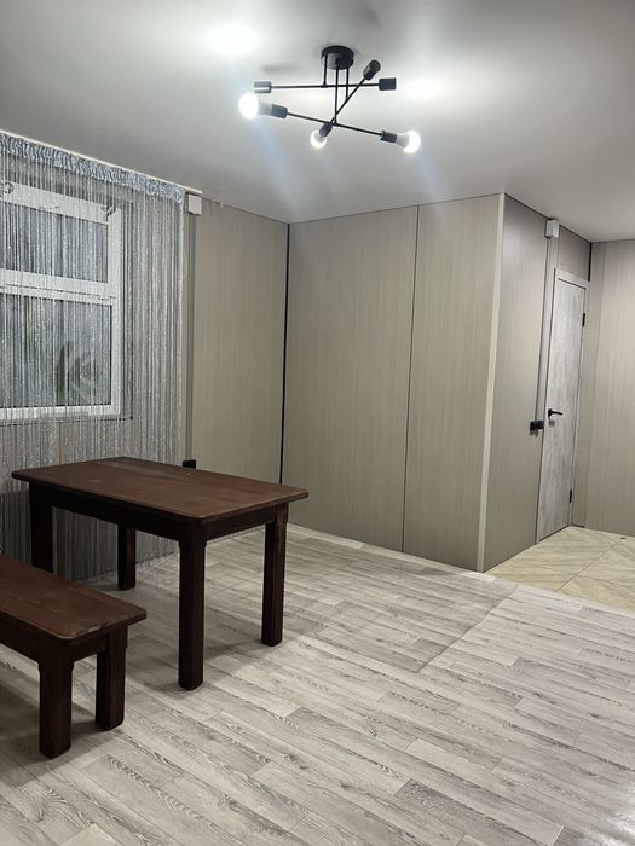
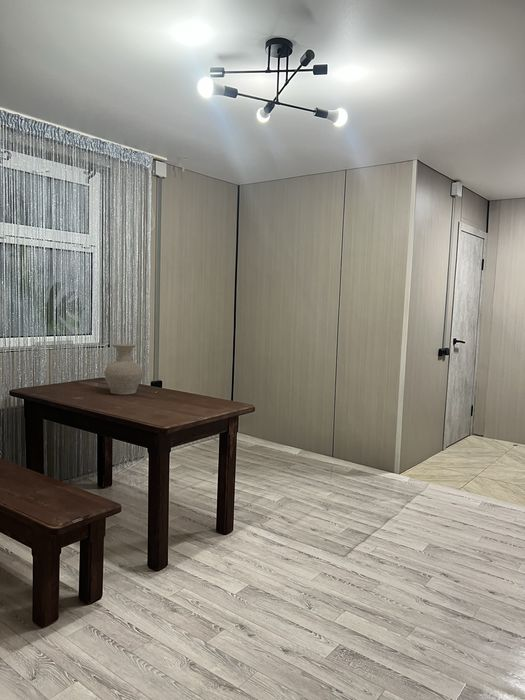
+ vase [103,343,144,396]
